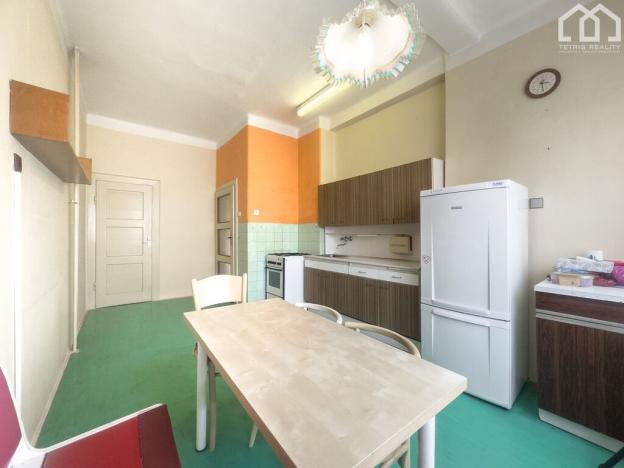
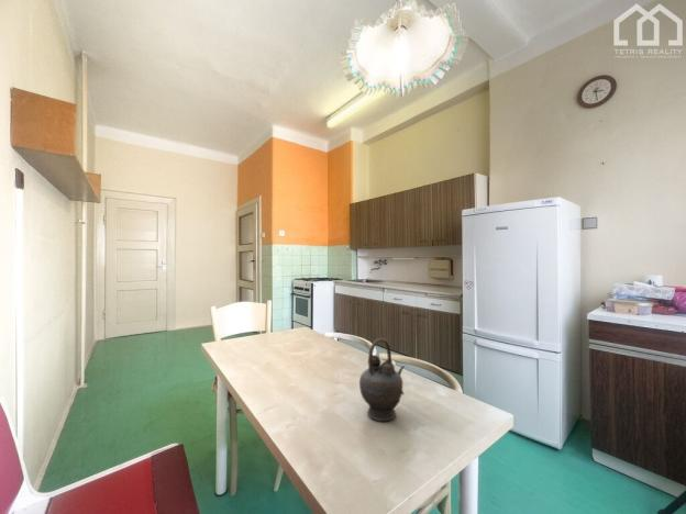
+ teapot [358,337,406,422]
